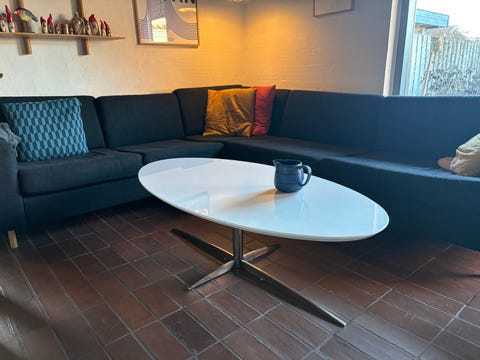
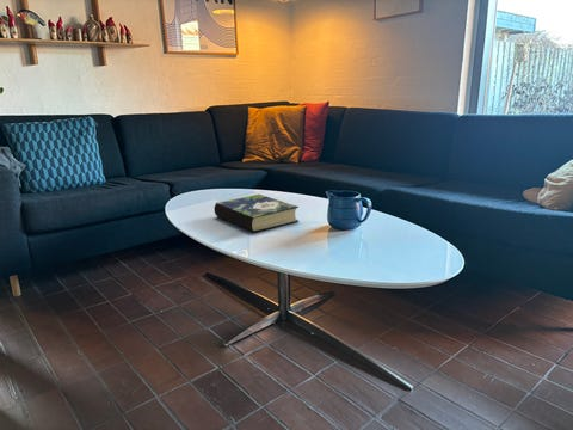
+ book [212,194,300,234]
